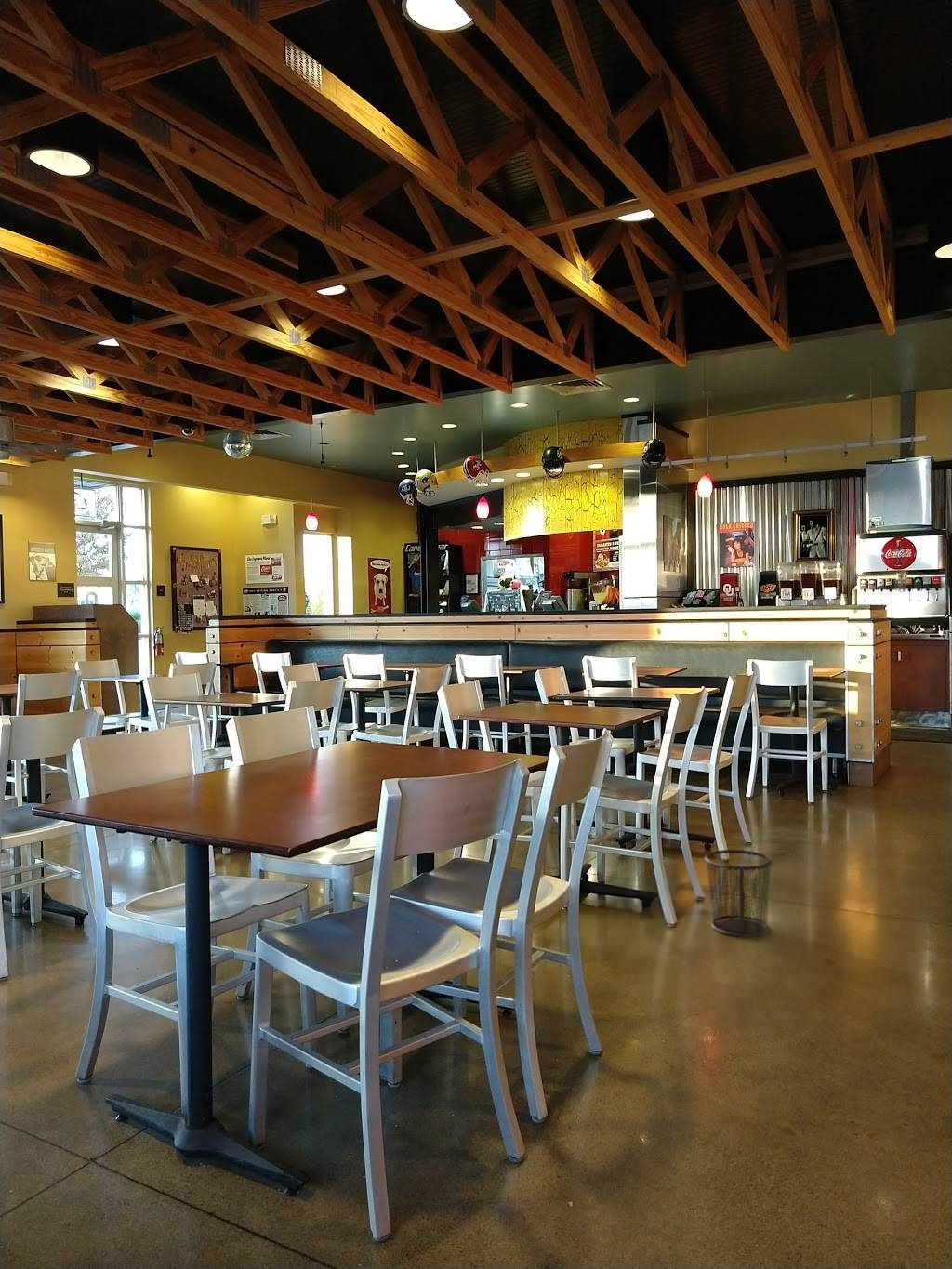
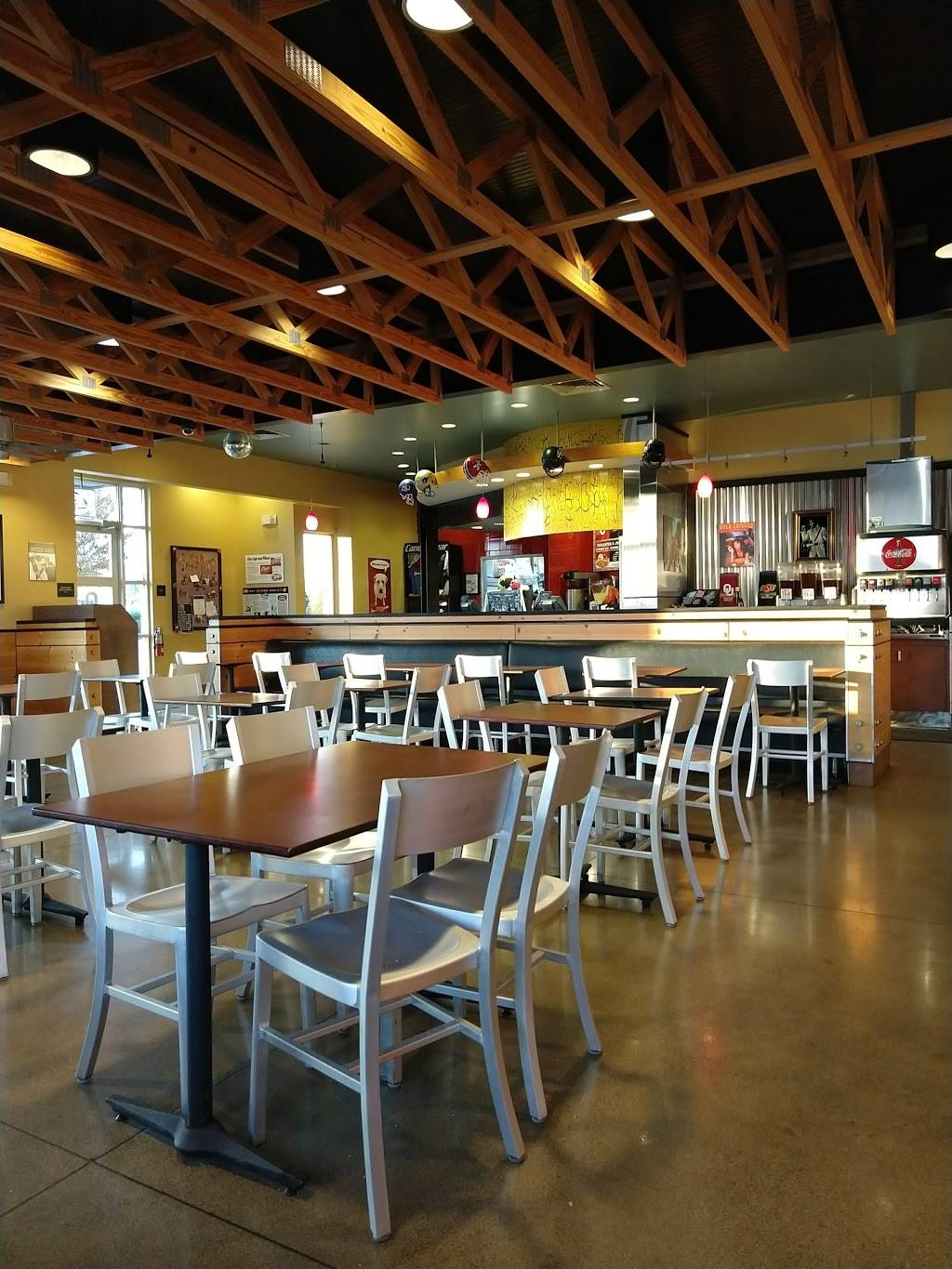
- waste bin [704,849,774,938]
